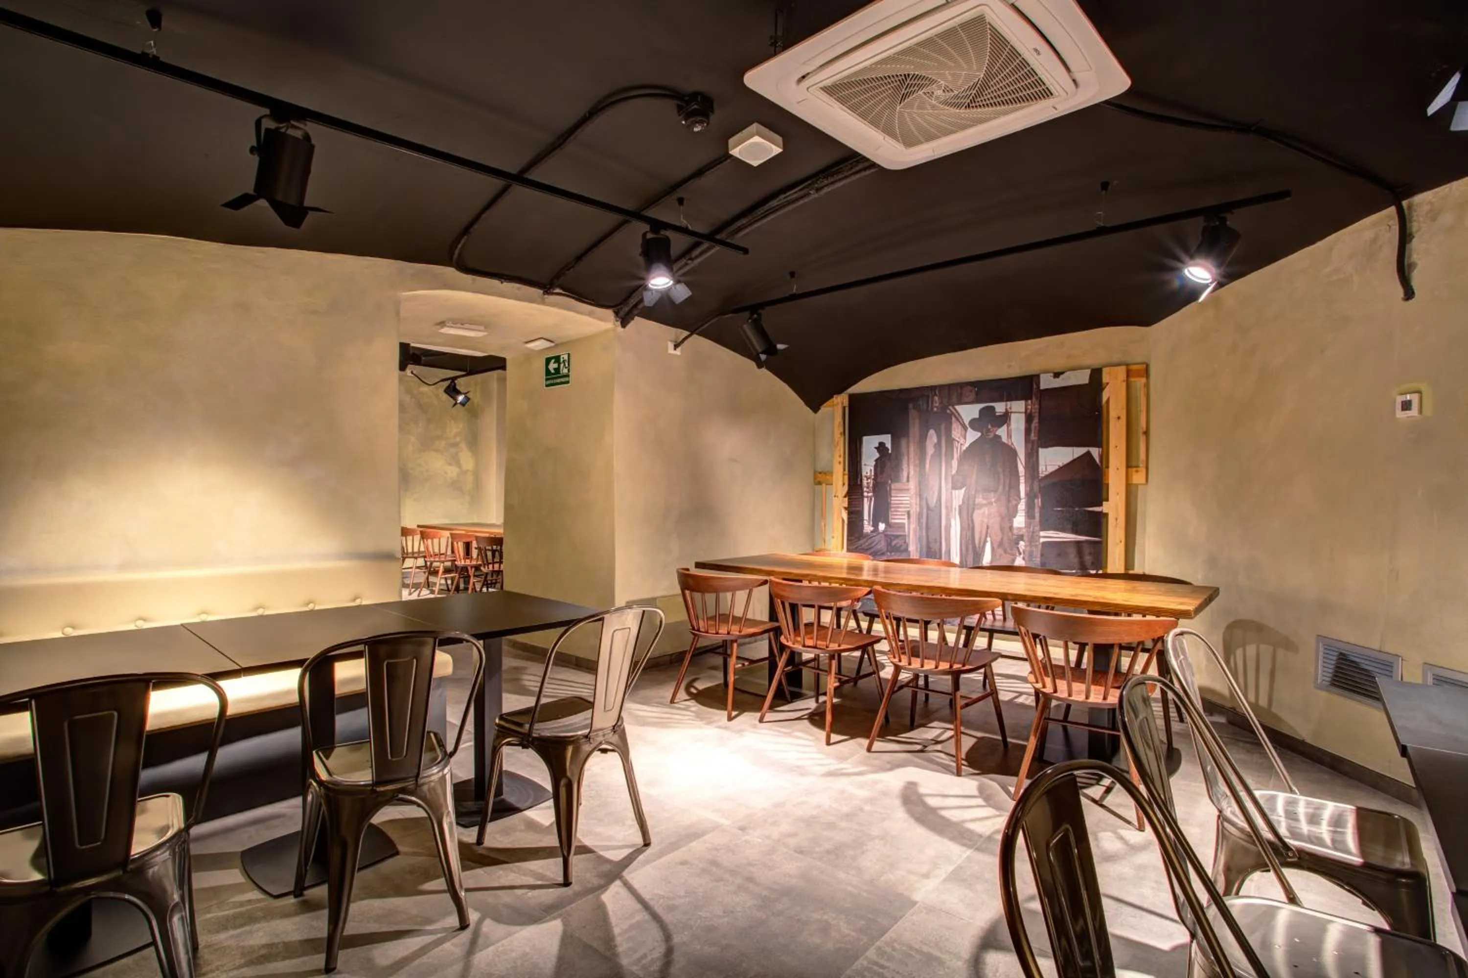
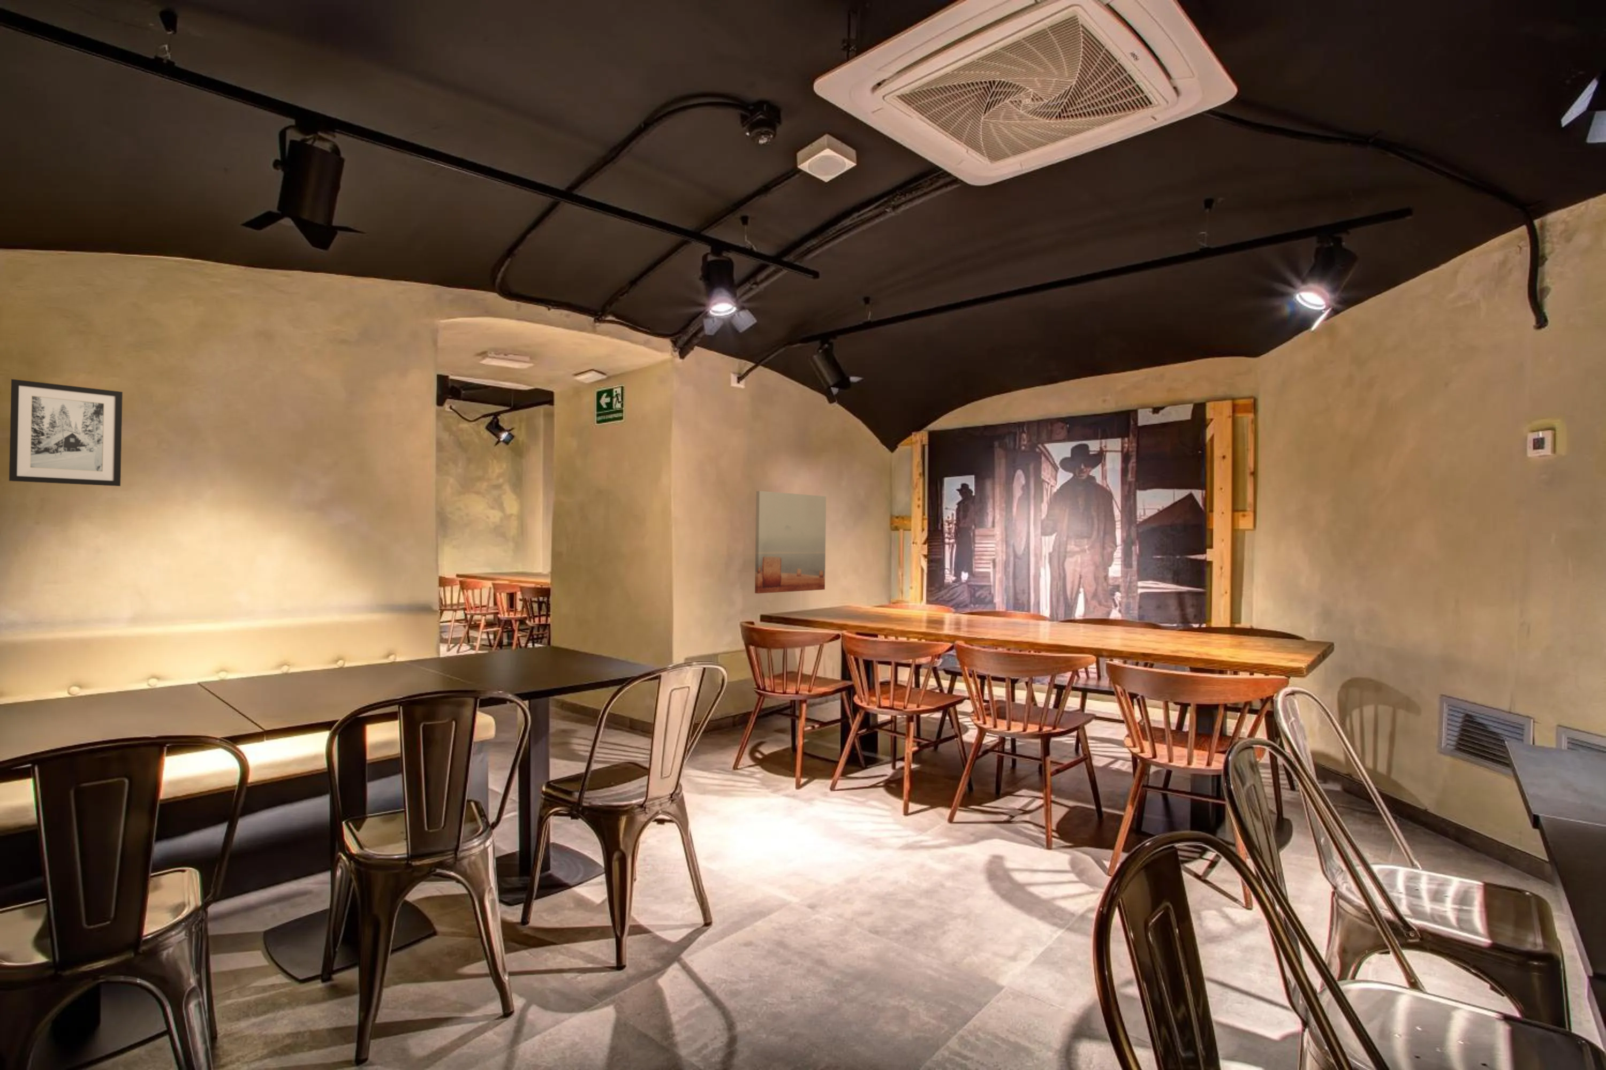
+ wall art [754,491,827,595]
+ wall art [8,379,123,487]
